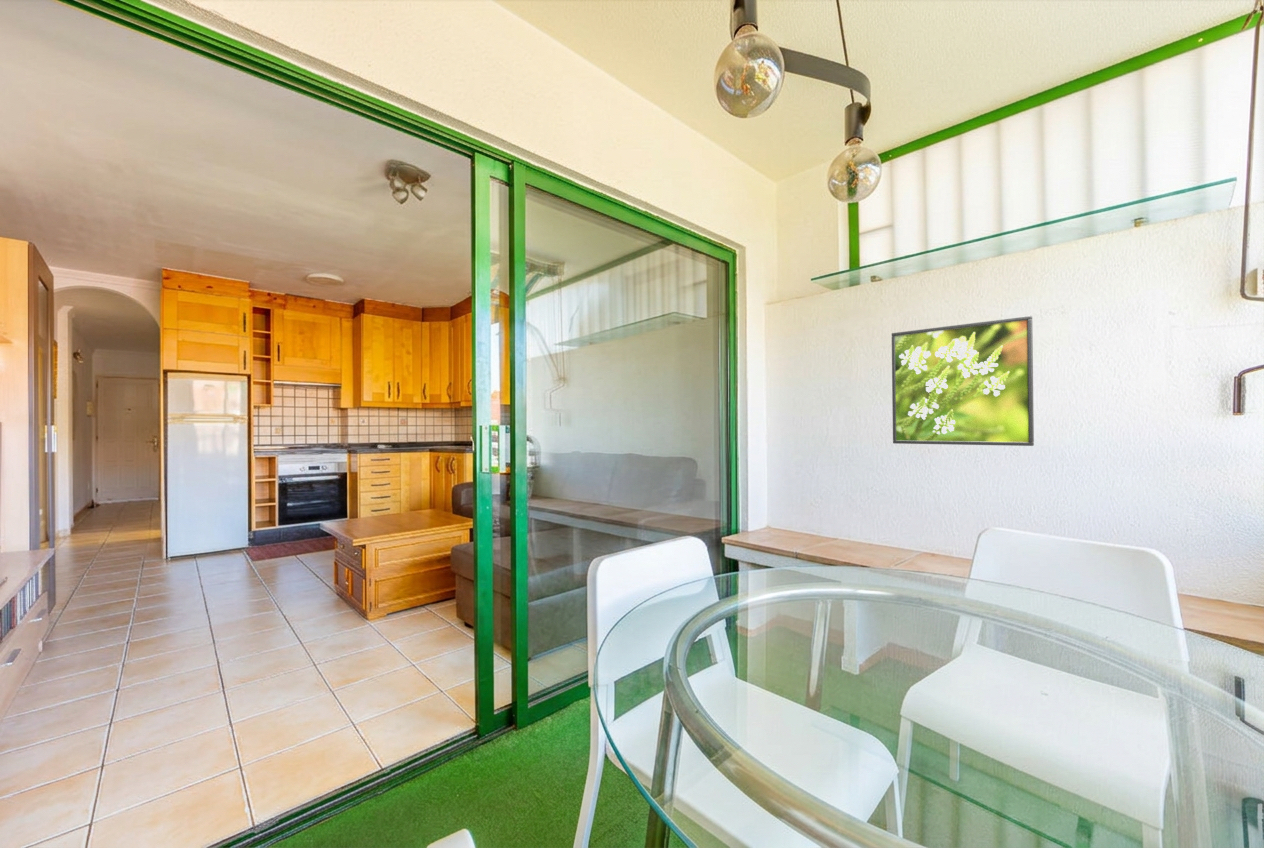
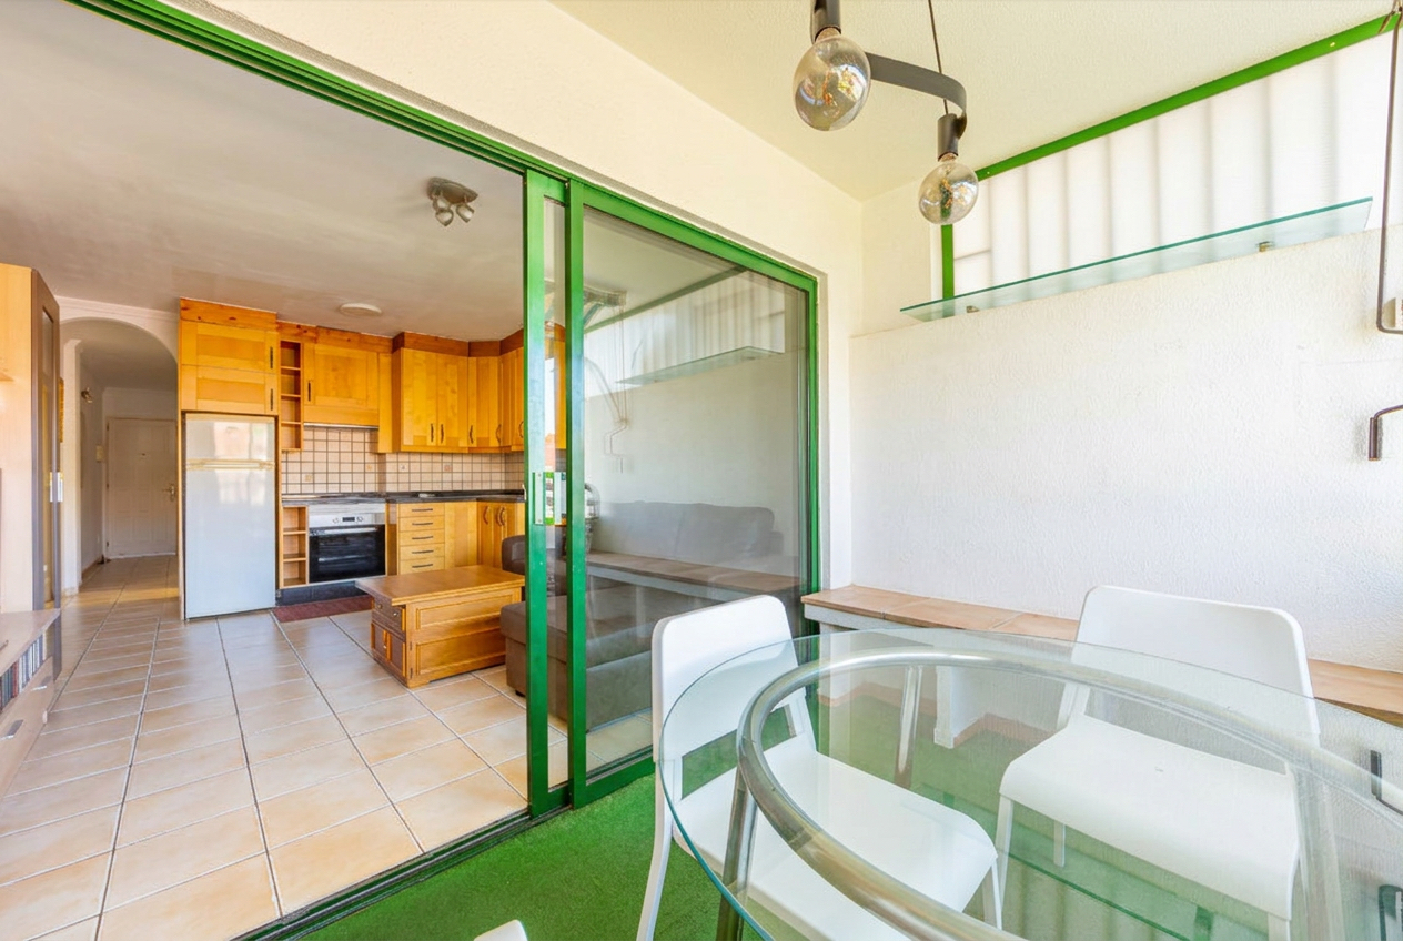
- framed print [891,315,1035,447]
